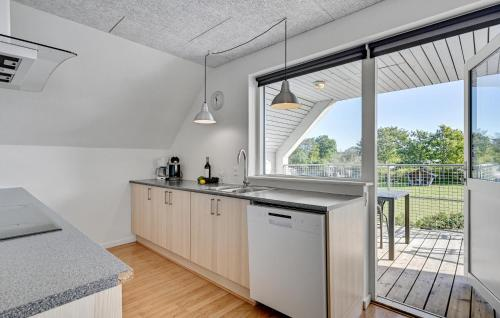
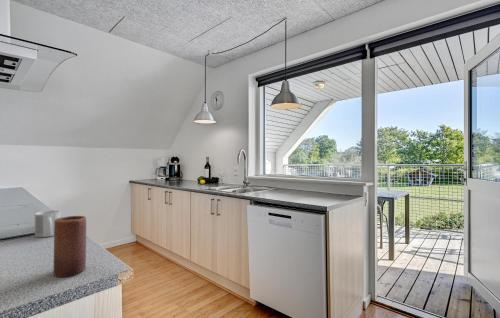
+ candle [52,215,87,278]
+ mug [34,209,62,238]
